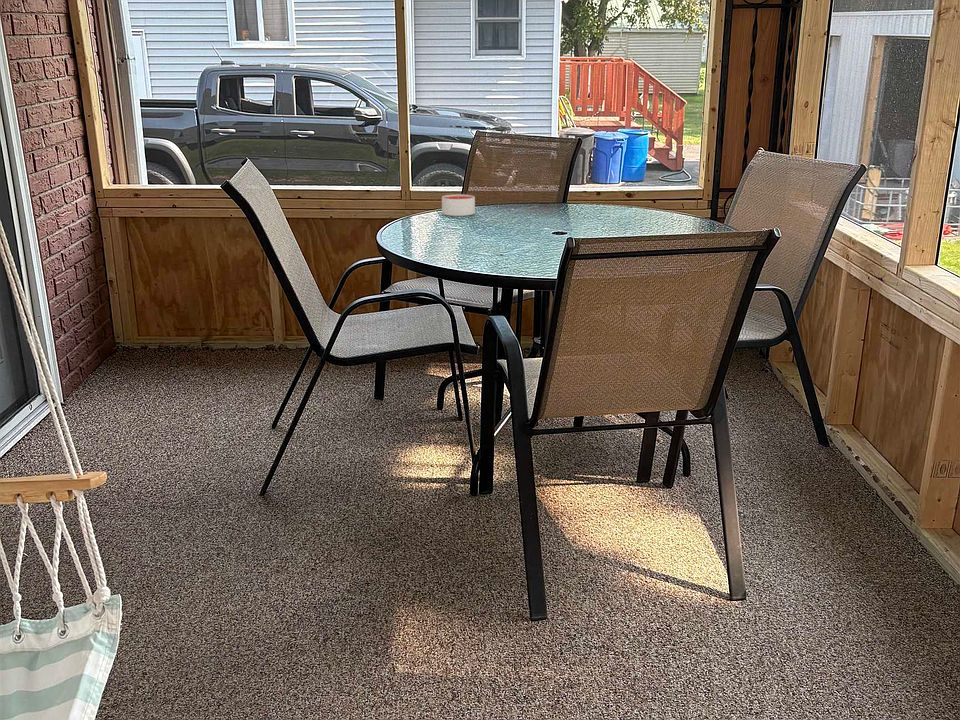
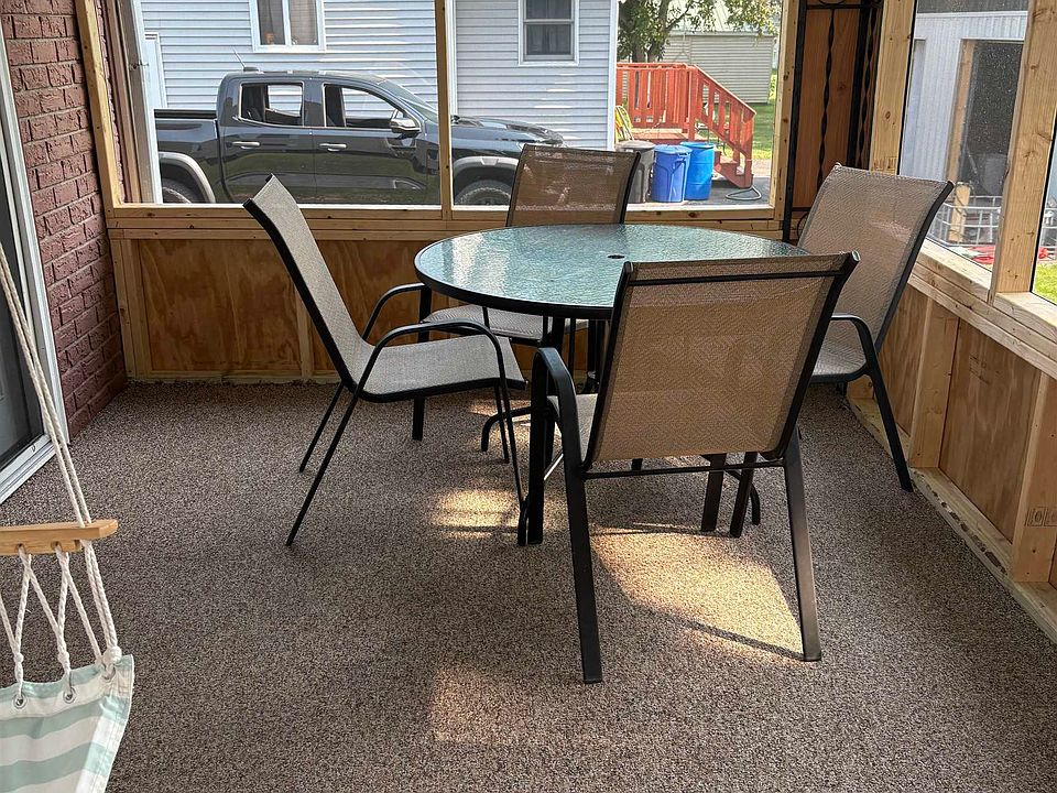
- candle [441,193,476,217]
